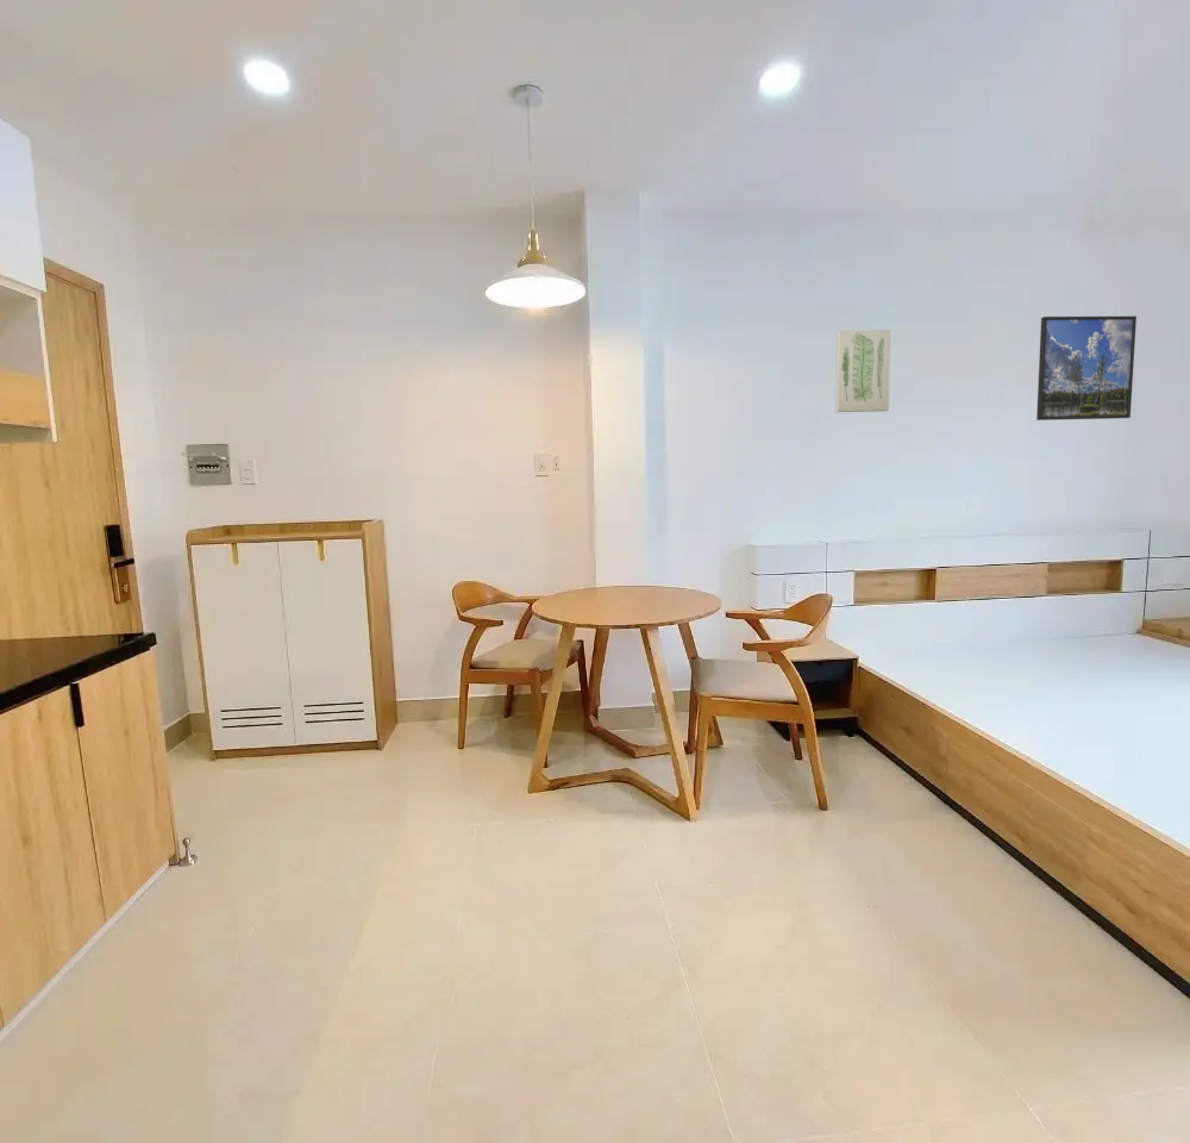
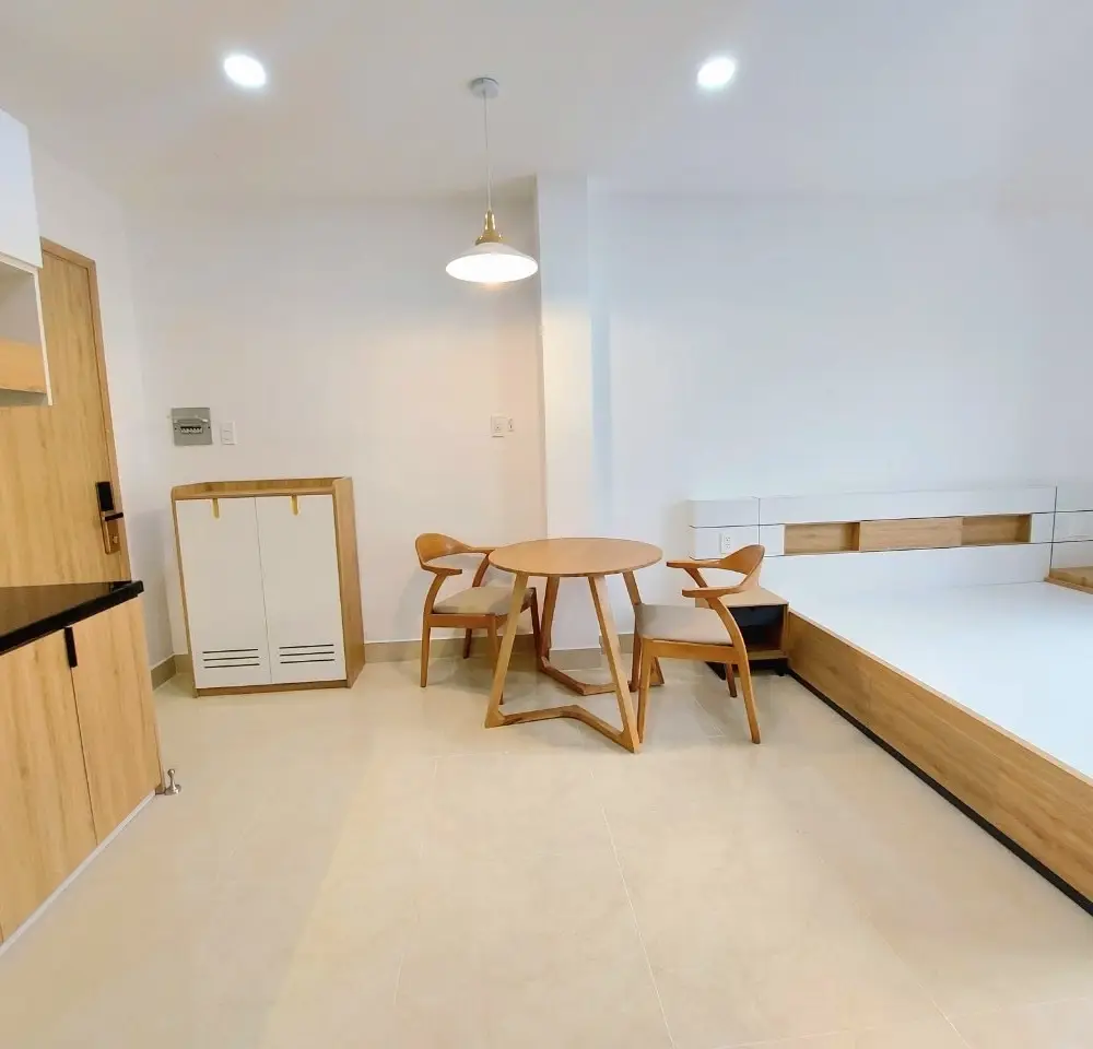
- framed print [1035,316,1138,421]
- wall art [834,329,891,413]
